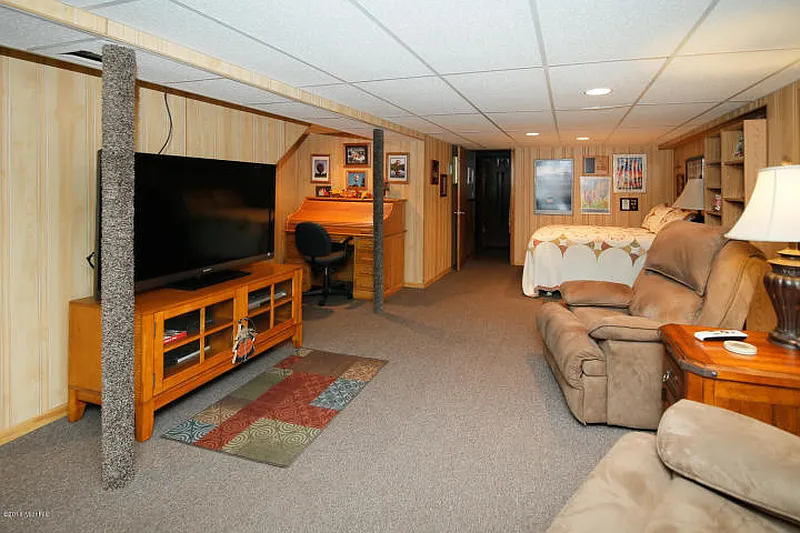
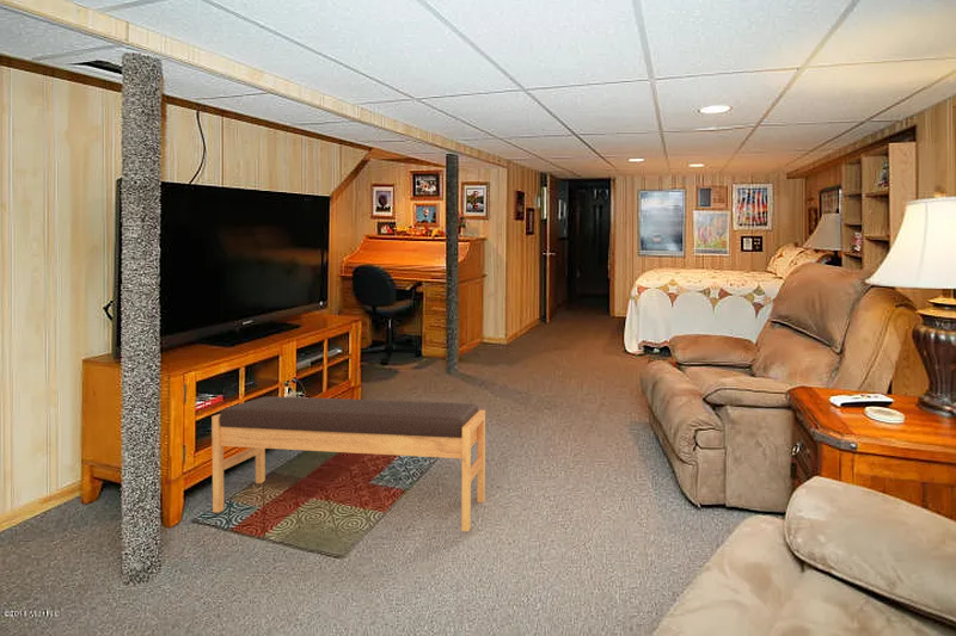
+ bench [210,395,486,532]
